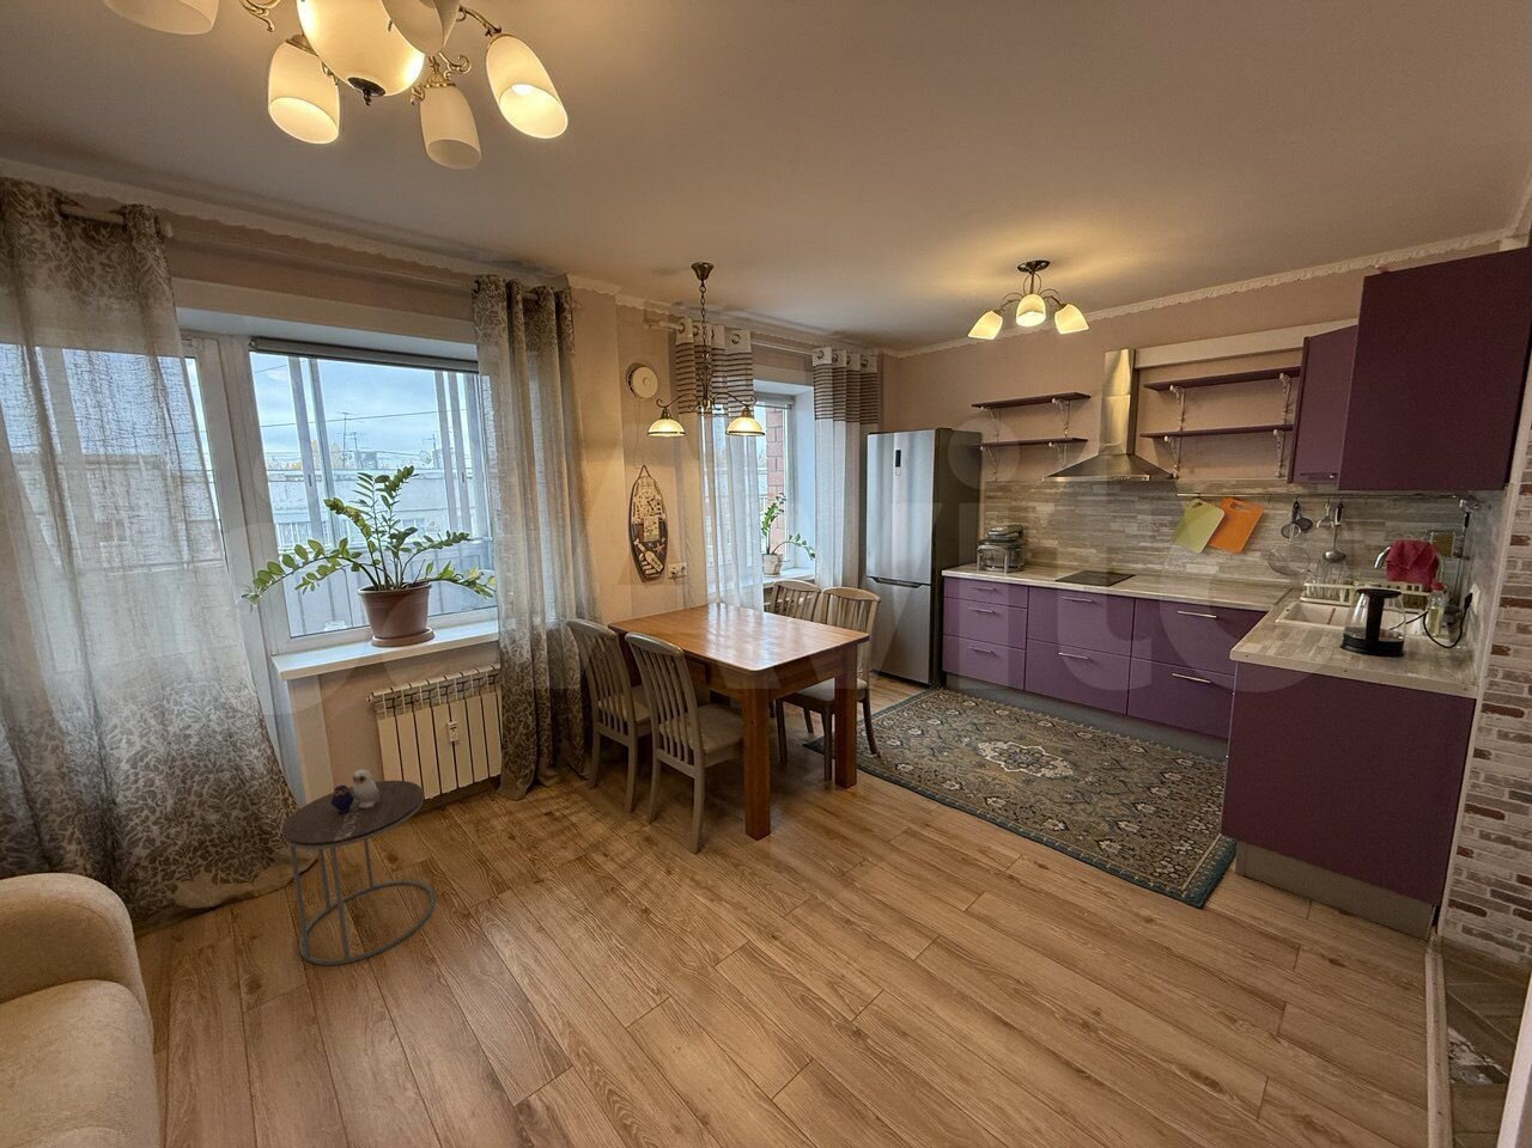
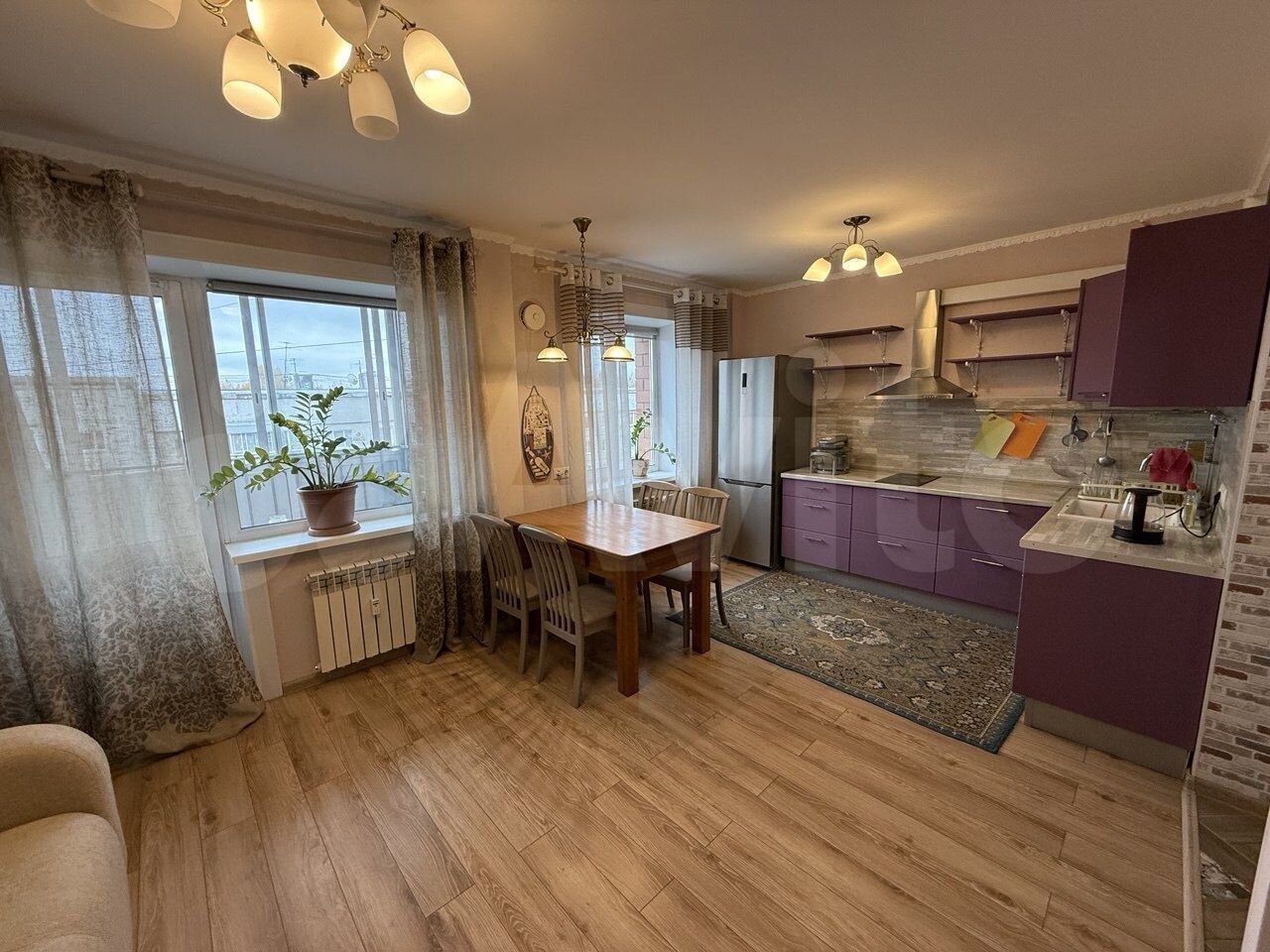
- side table [281,769,435,966]
